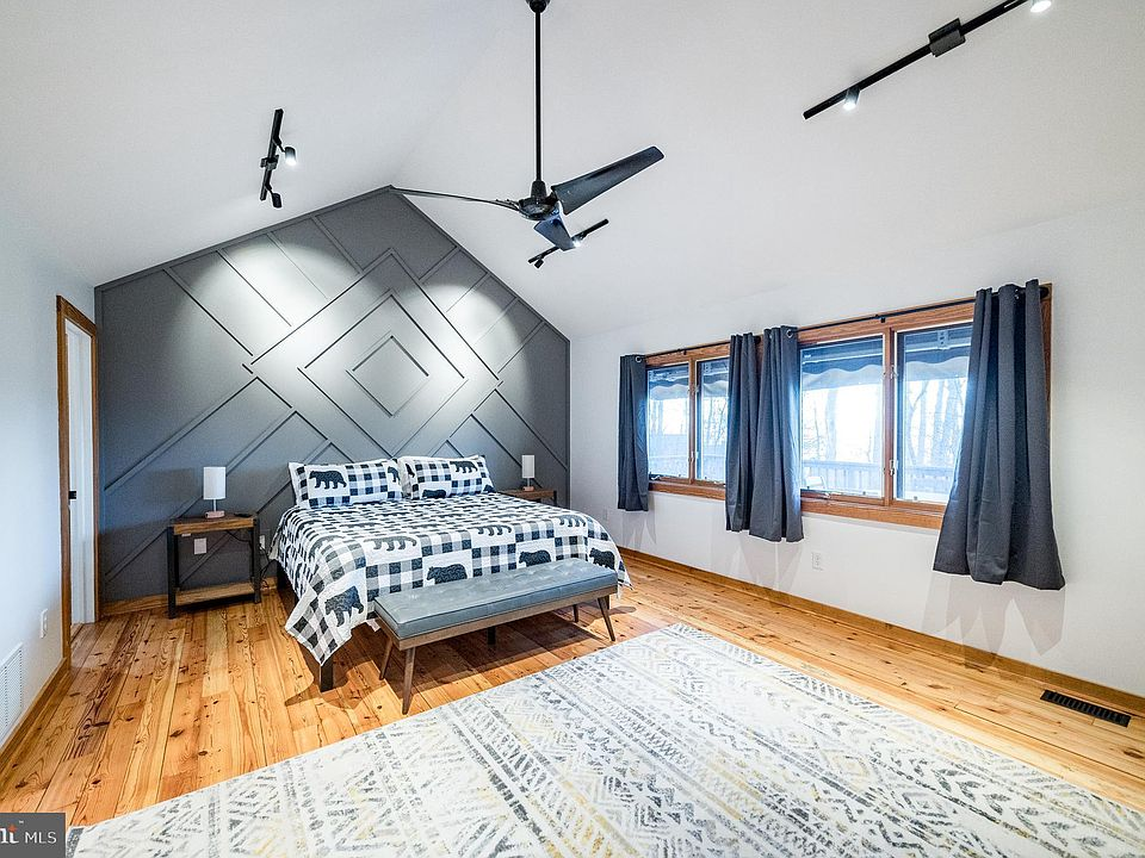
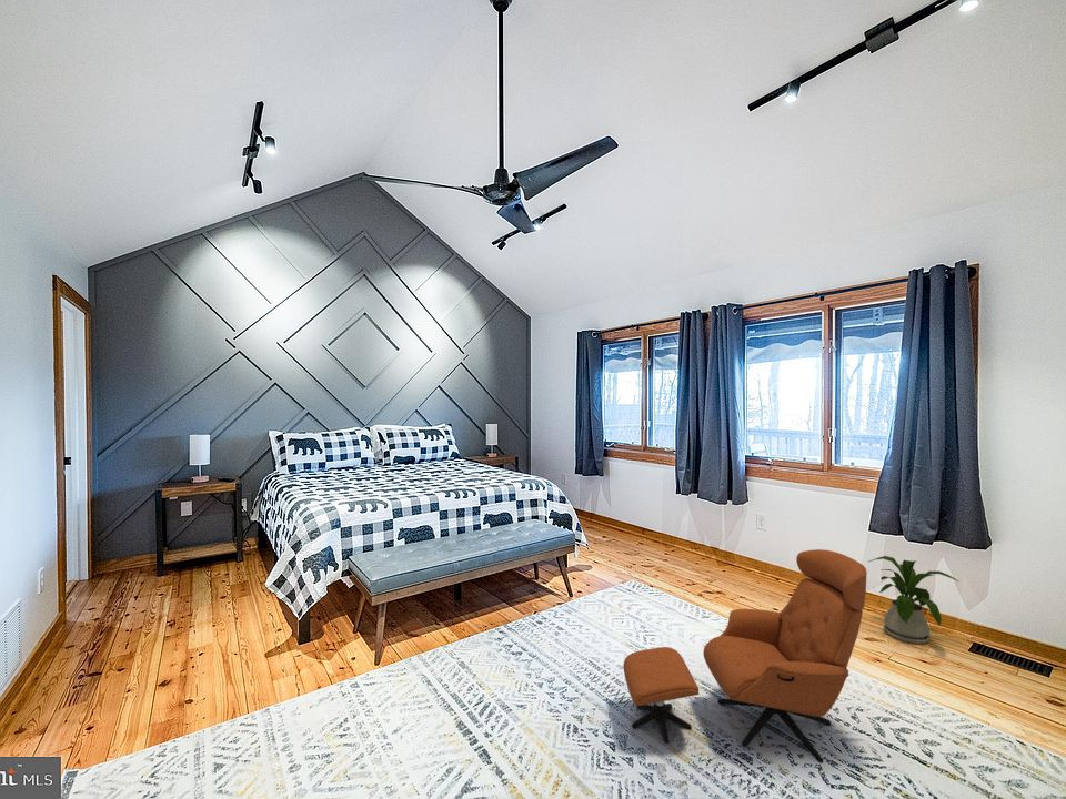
+ house plant [868,555,959,645]
+ armchair [622,548,868,765]
